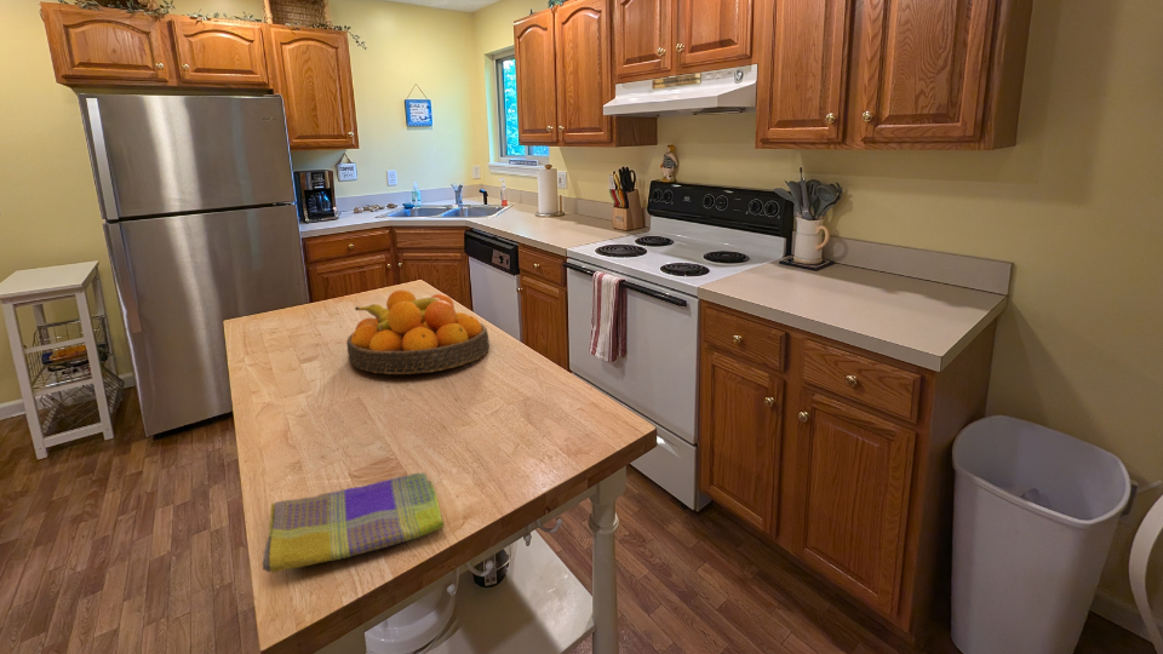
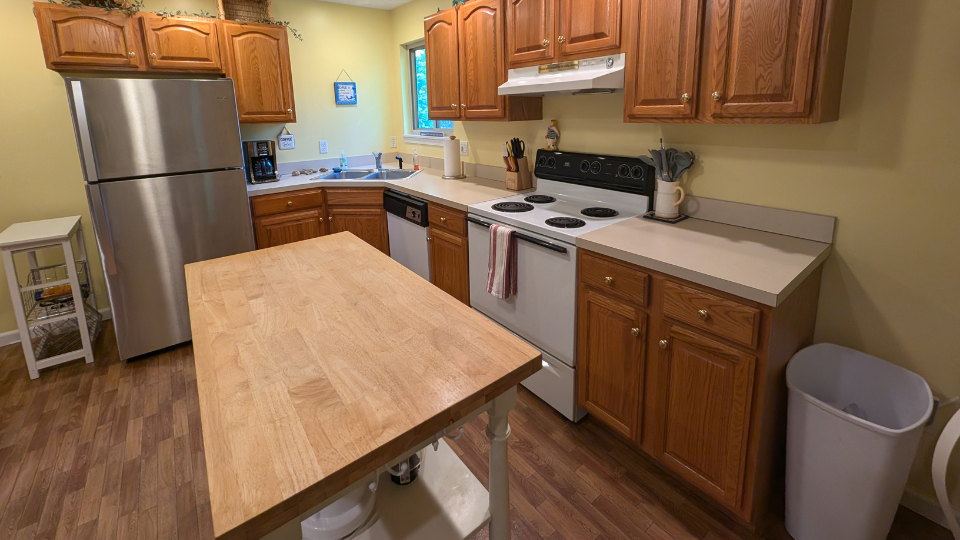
- dish towel [262,471,445,574]
- fruit bowl [345,289,491,375]
